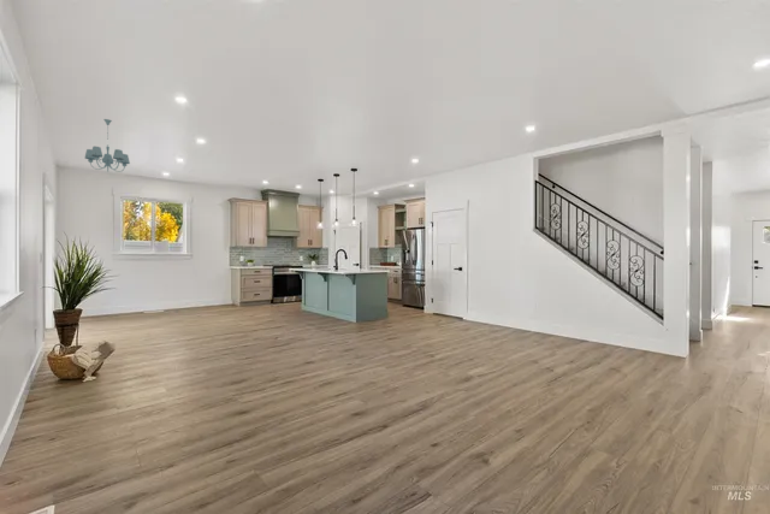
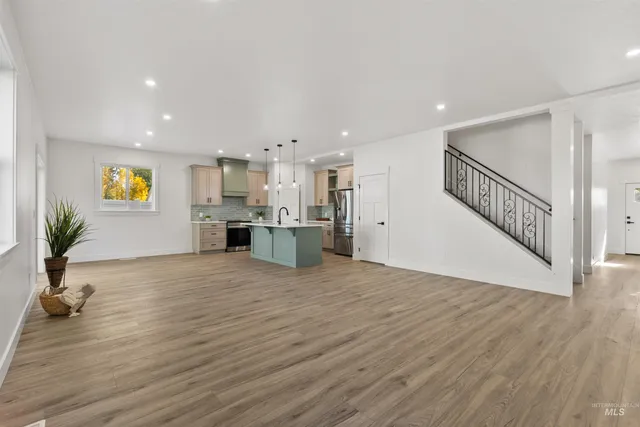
- chandelier [84,118,131,173]
